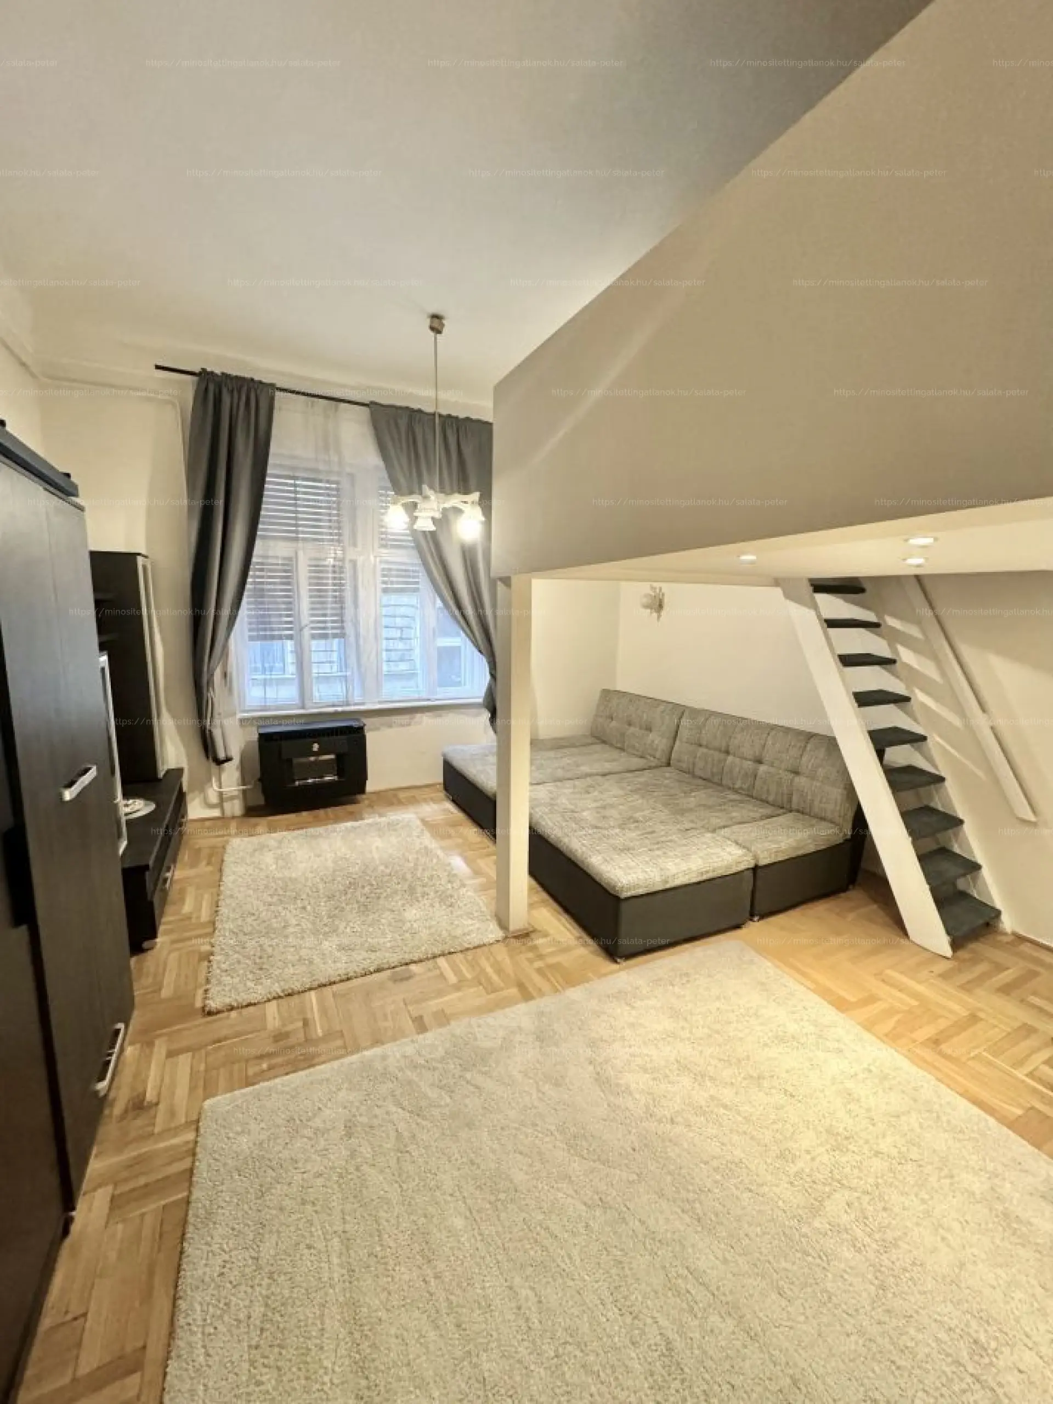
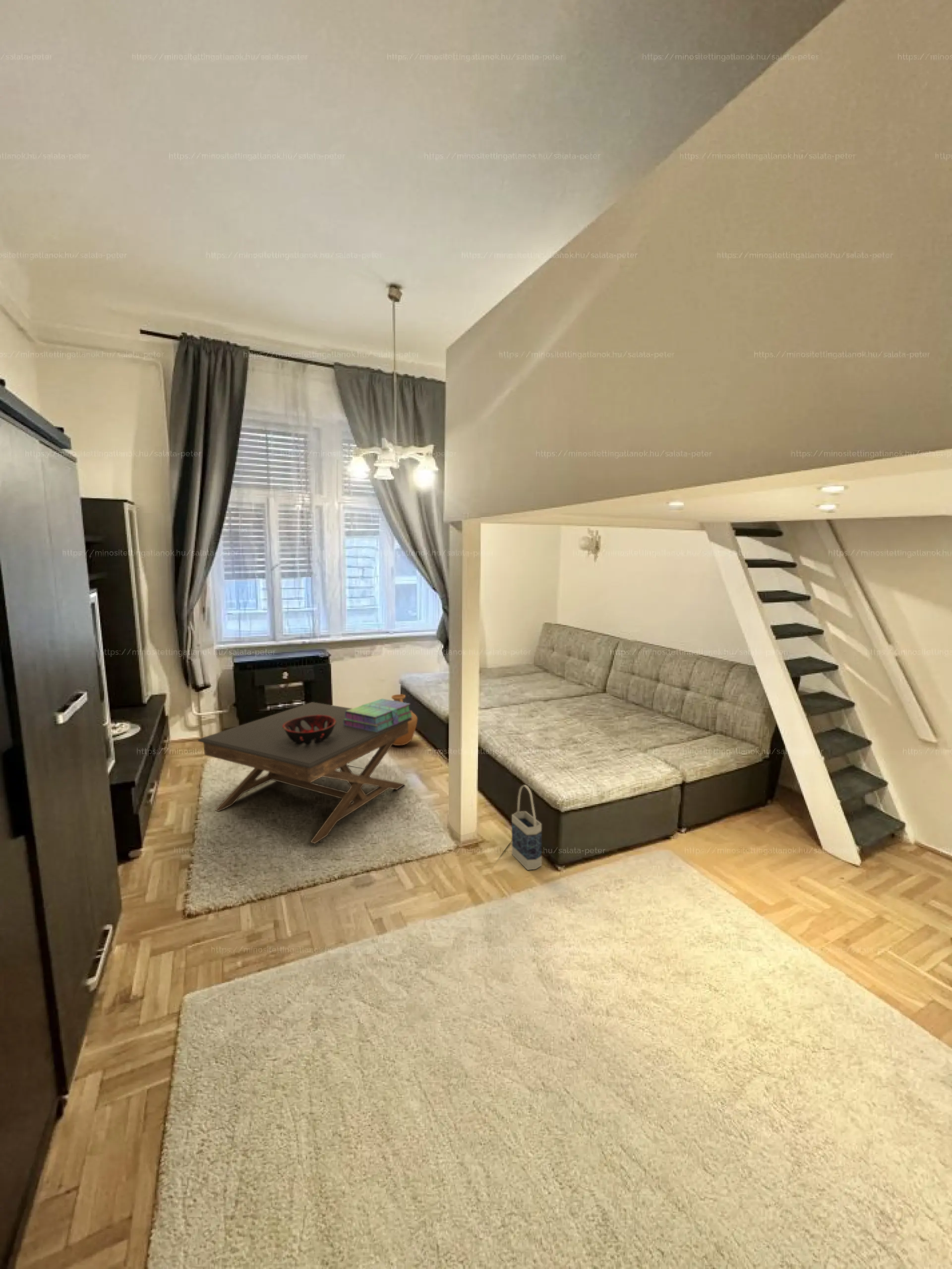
+ decorative bowl [283,715,337,744]
+ stack of books [343,698,413,732]
+ bag [511,784,542,871]
+ coffee table [197,701,412,844]
+ vase [391,694,418,746]
